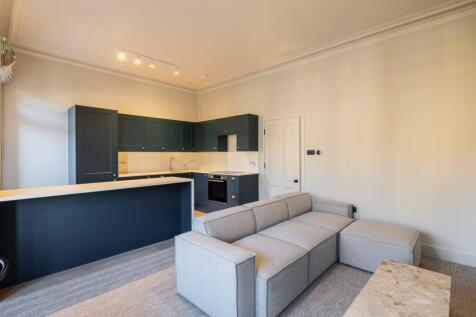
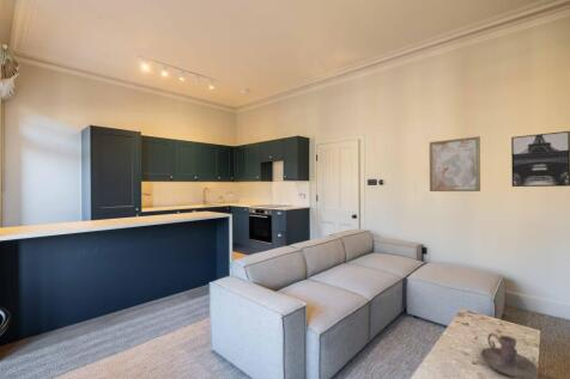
+ candle holder [480,332,539,379]
+ wall art [429,135,481,192]
+ wall art [510,130,570,188]
